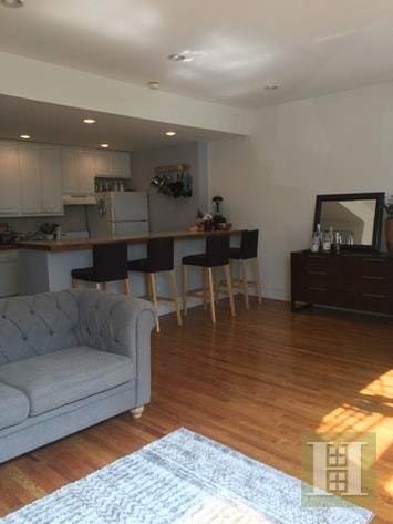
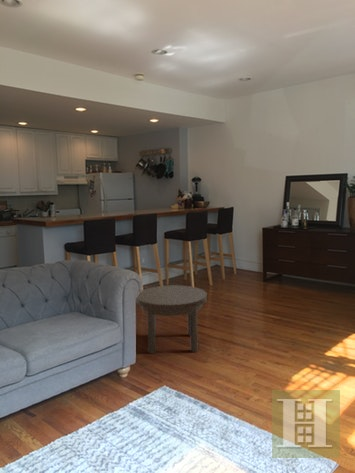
+ side table [135,284,208,355]
